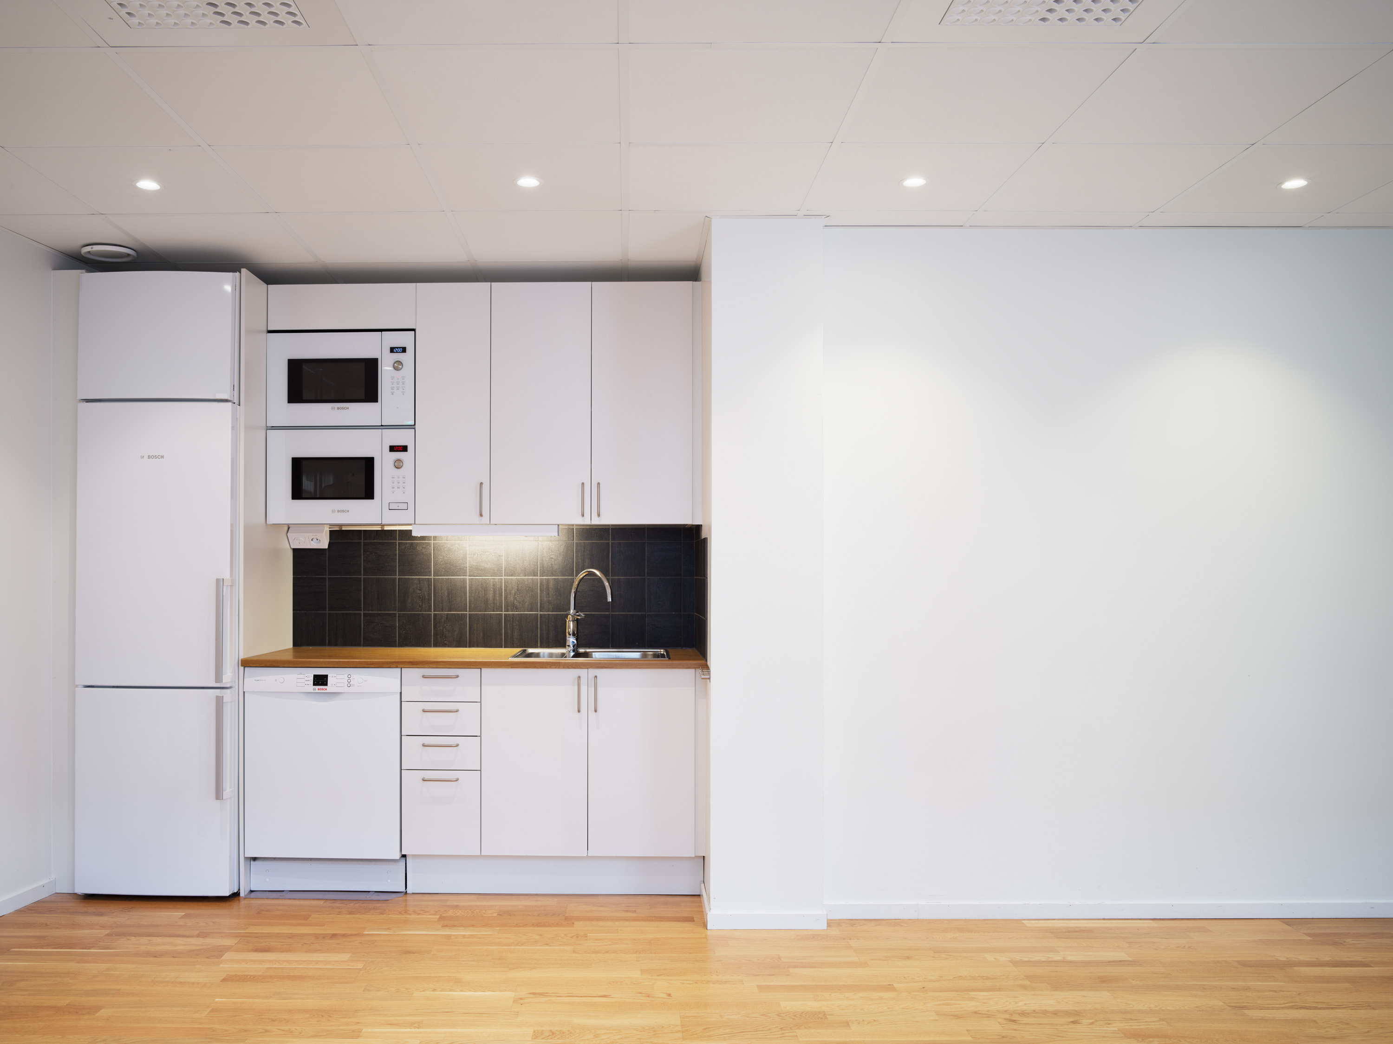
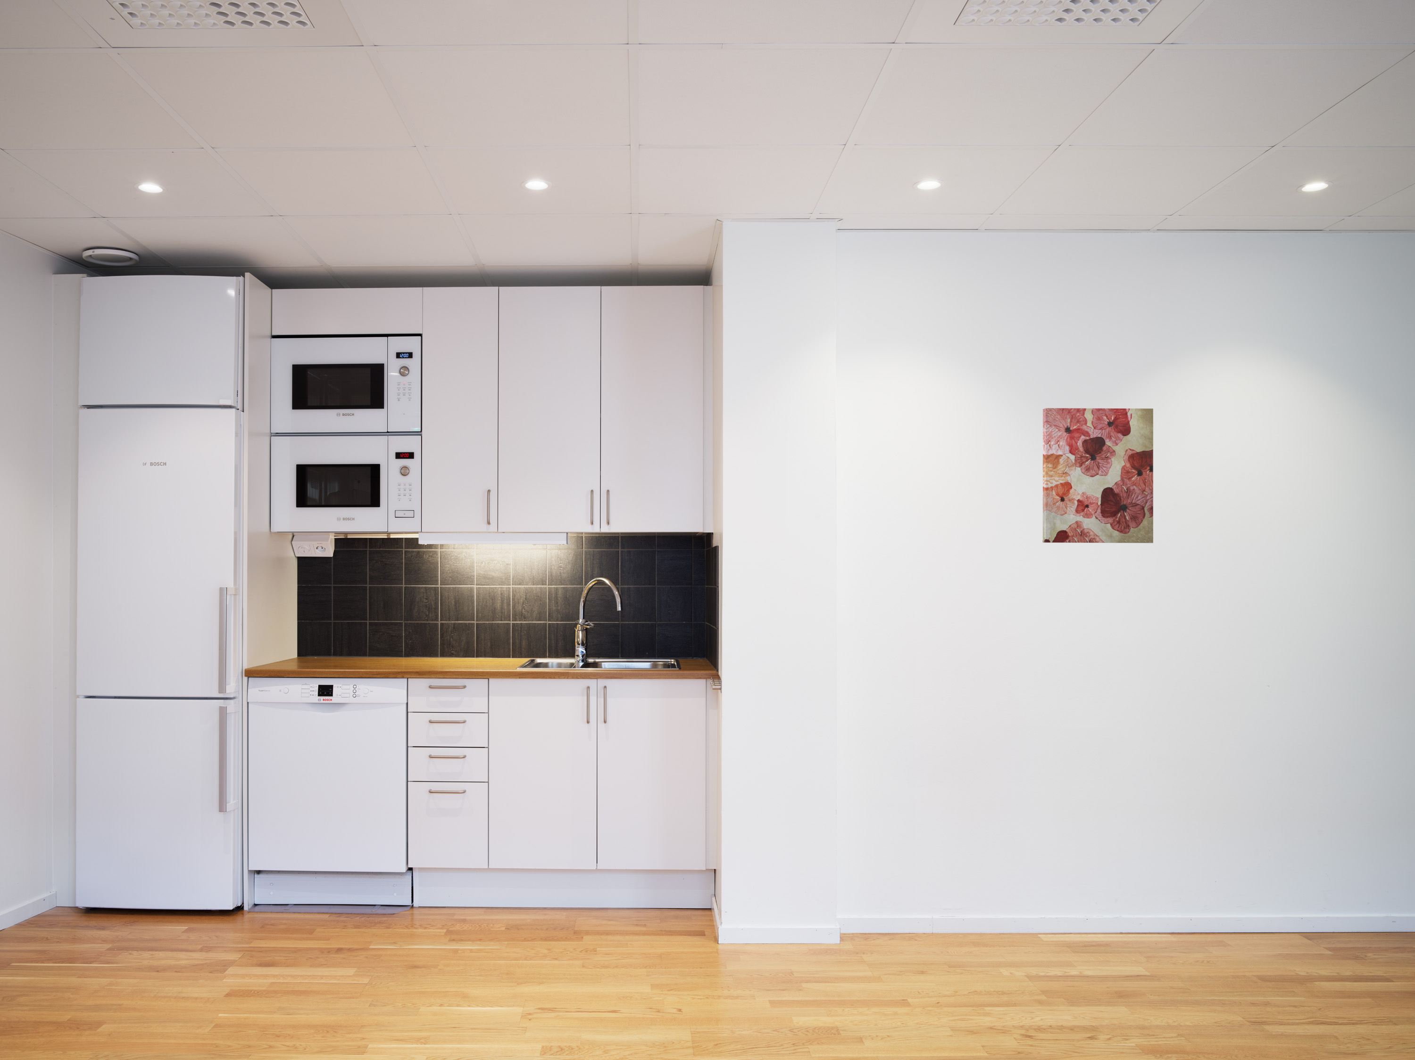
+ wall art [1043,408,1153,543]
